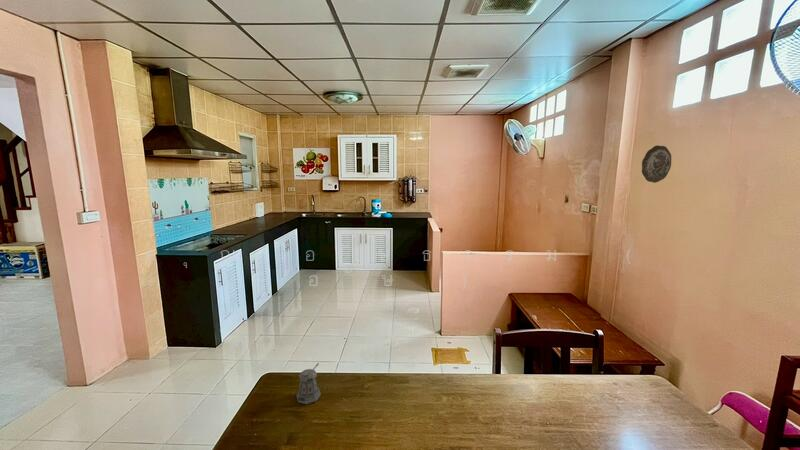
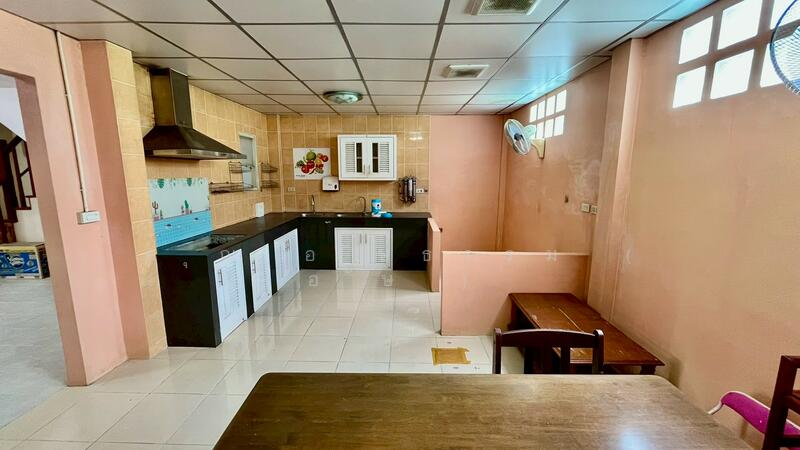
- pepper shaker [296,362,322,405]
- decorative plate [641,144,672,184]
